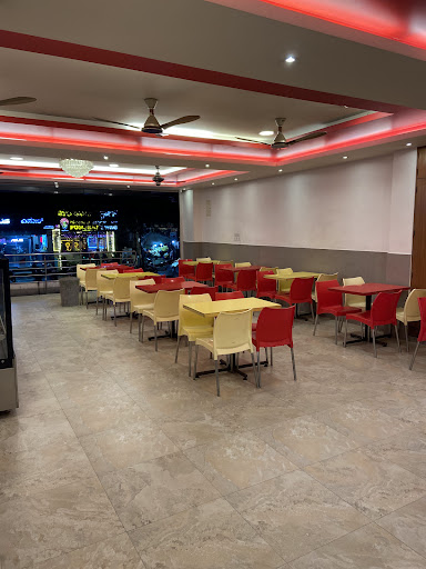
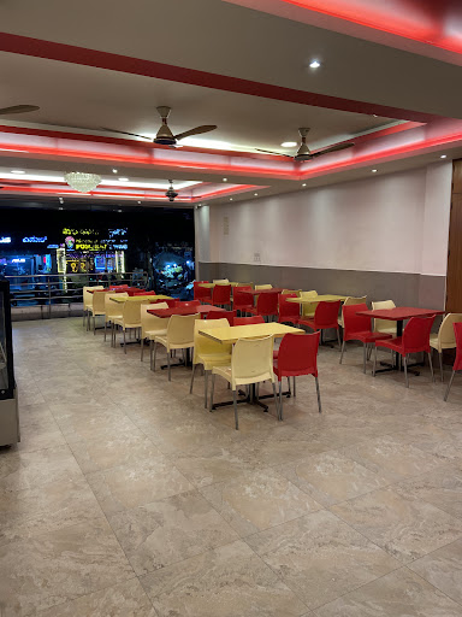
- trash can [58,274,81,308]
